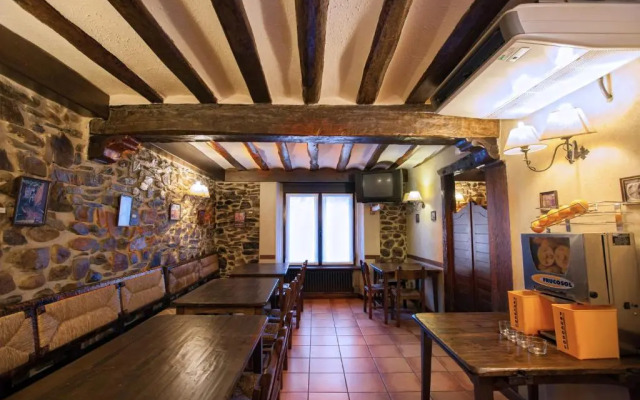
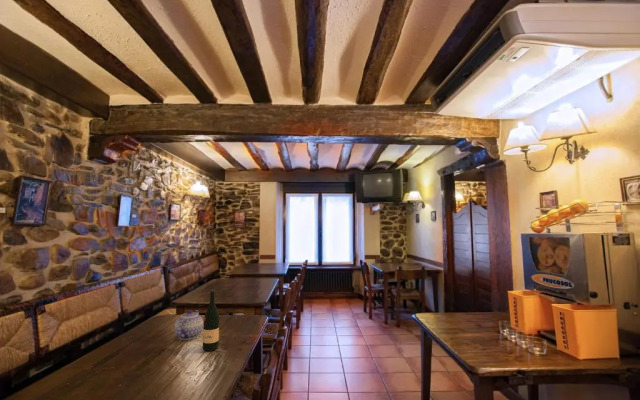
+ wine bottle [202,288,220,352]
+ teapot [173,309,204,341]
